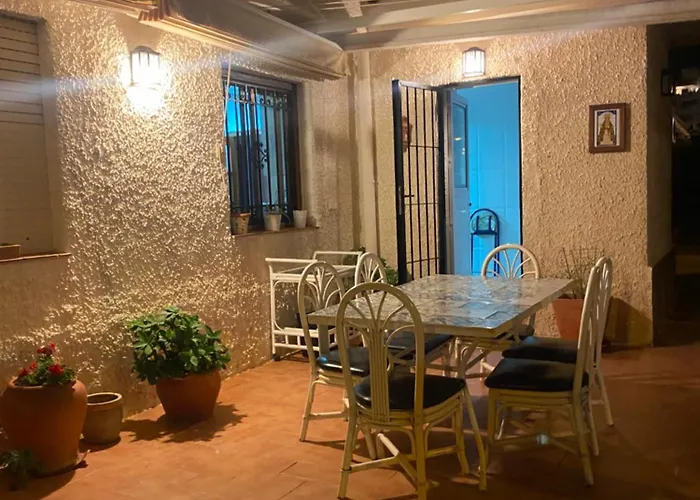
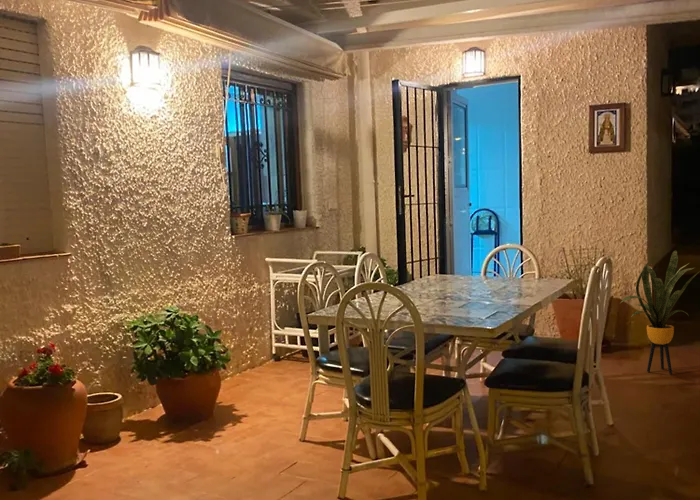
+ house plant [619,249,700,375]
